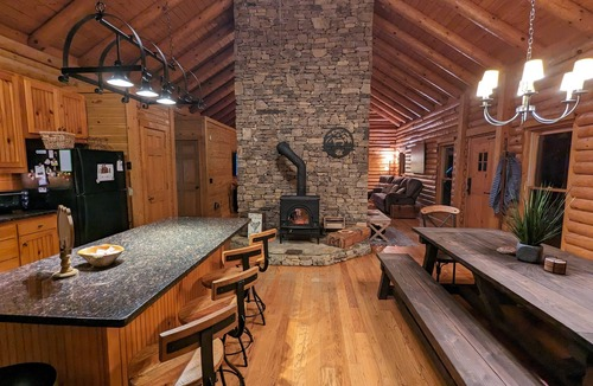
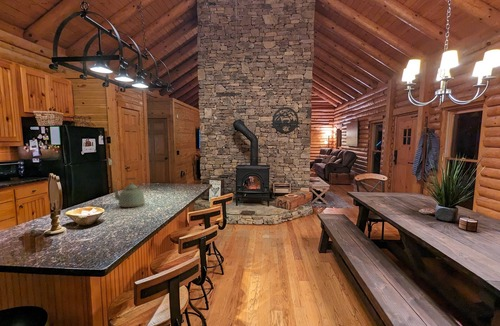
+ kettle [112,176,146,208]
